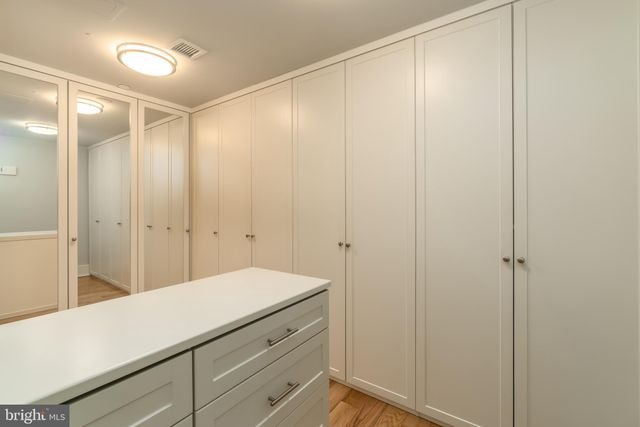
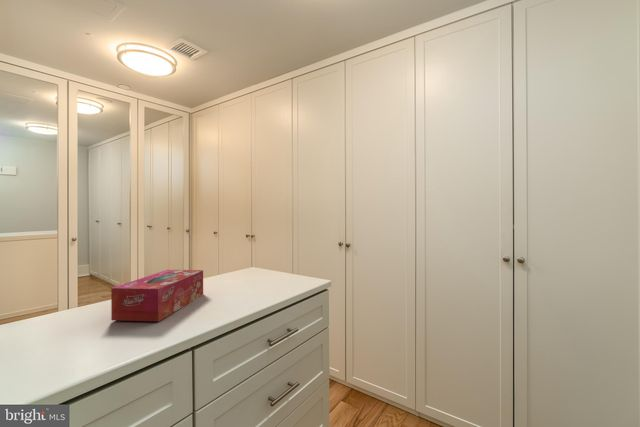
+ tissue box [110,269,204,322]
